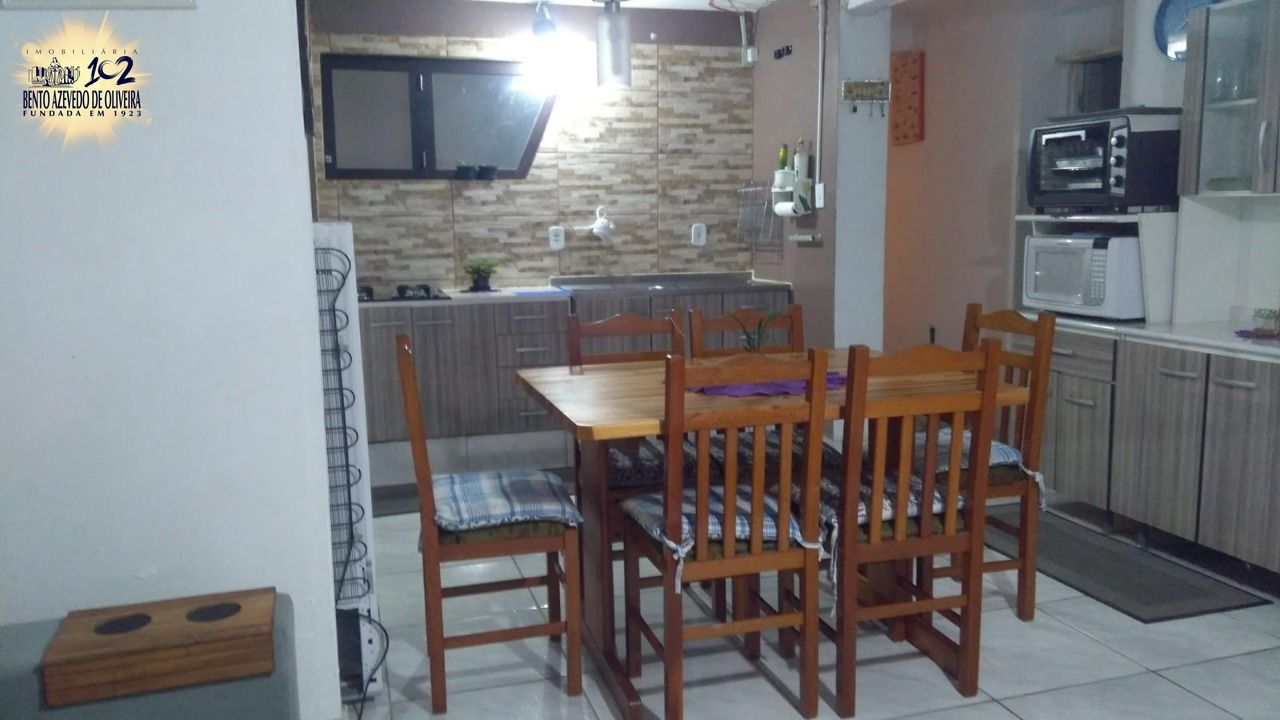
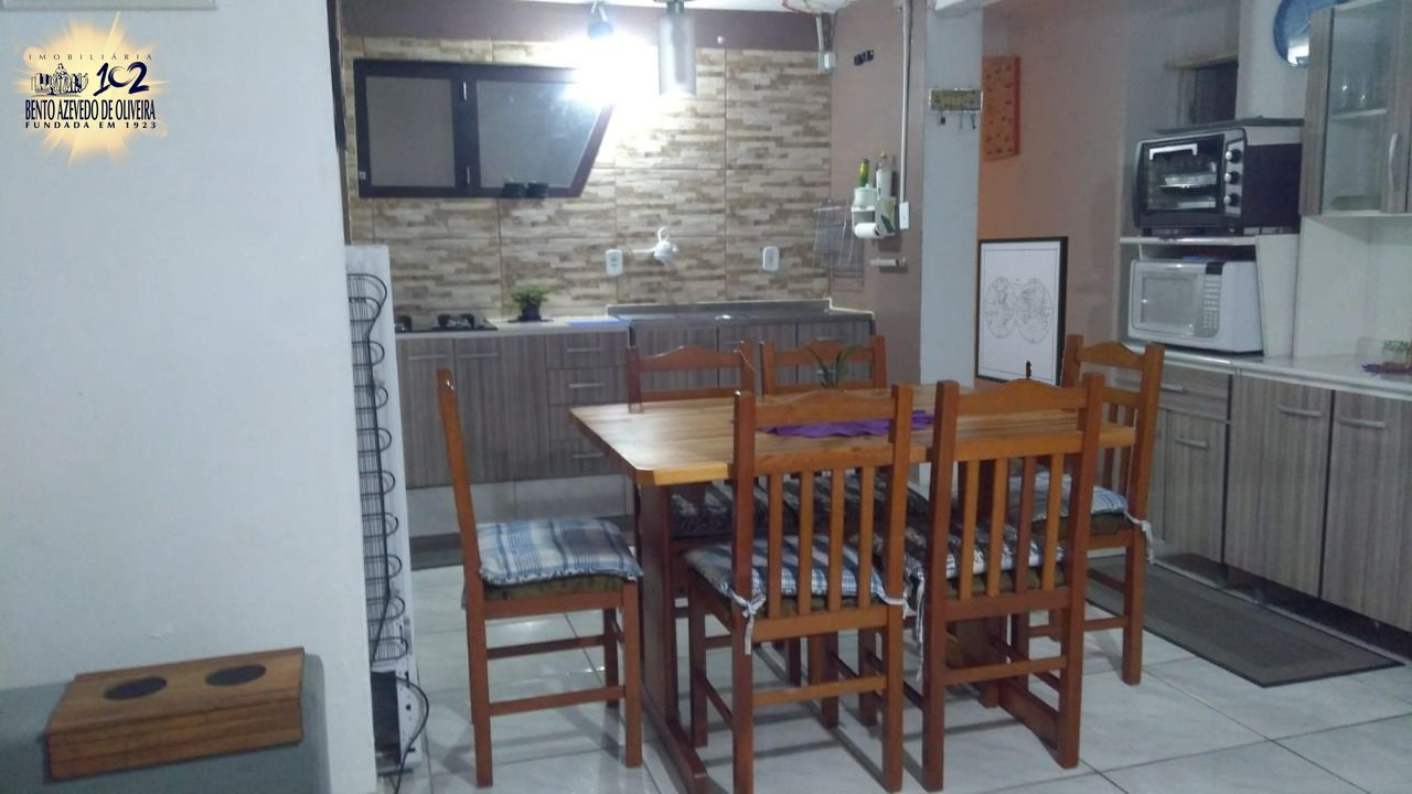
+ wall art [974,235,1070,387]
